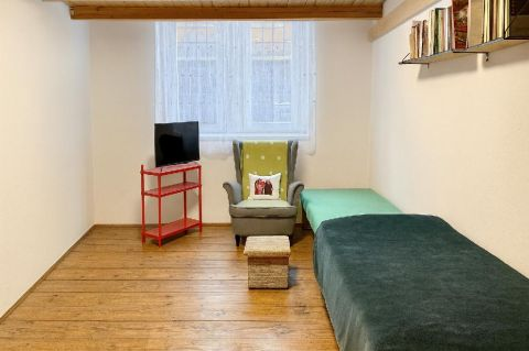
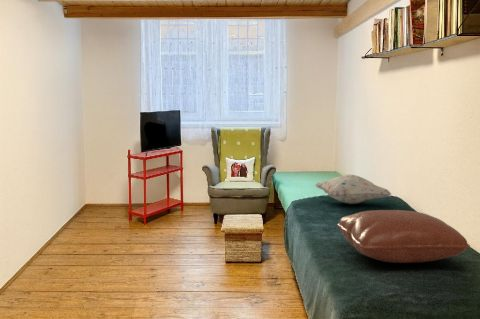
+ decorative pillow [314,173,392,205]
+ pillow [336,209,471,264]
